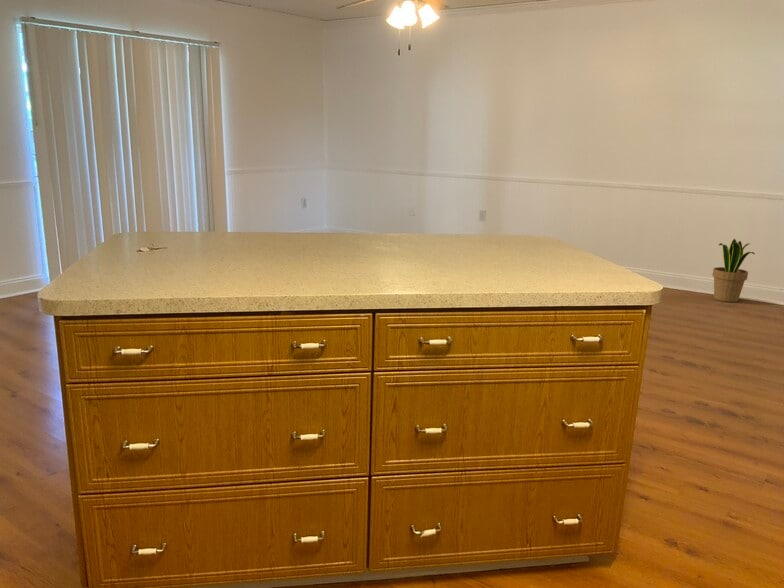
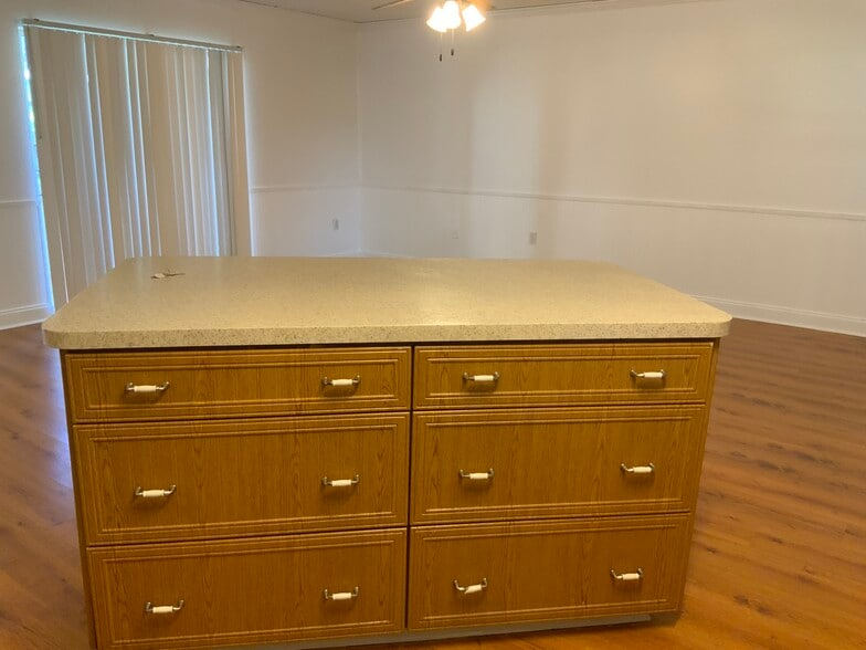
- potted plant [712,237,756,303]
